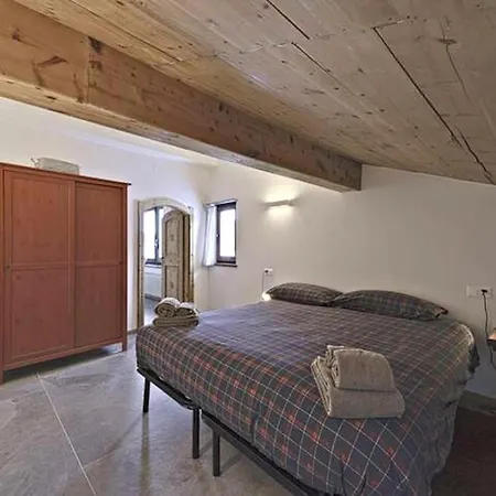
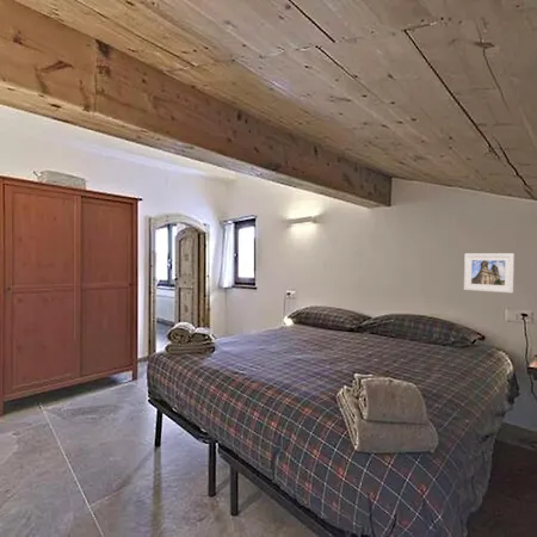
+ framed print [463,253,516,294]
